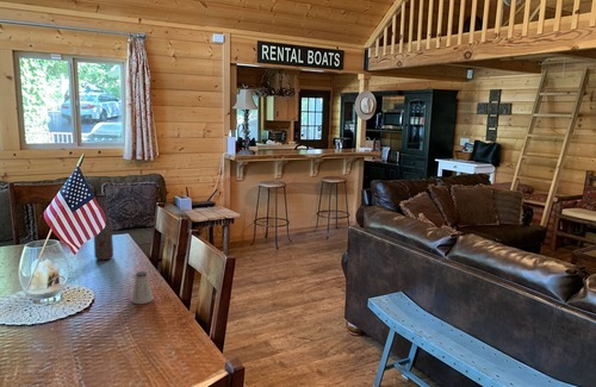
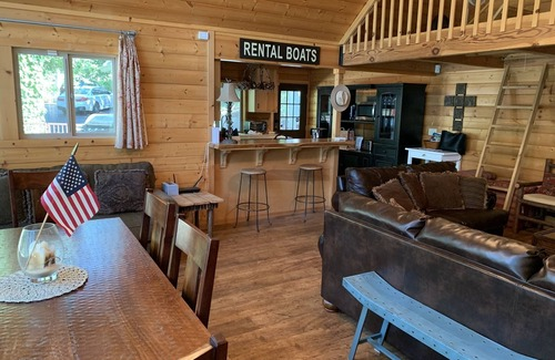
- bottle [93,193,114,261]
- saltshaker [130,270,154,305]
